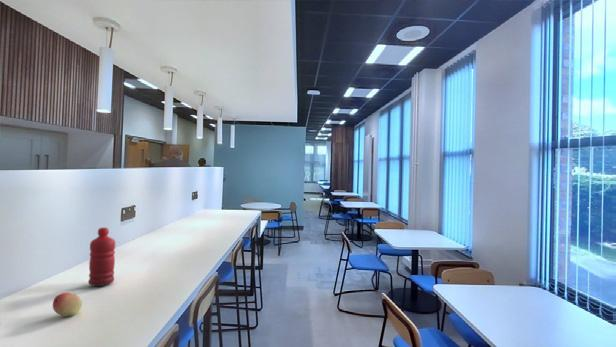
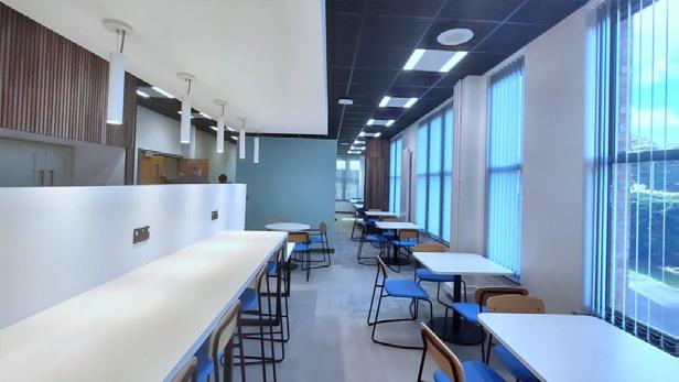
- fruit [52,292,83,317]
- water bottle [88,226,116,287]
